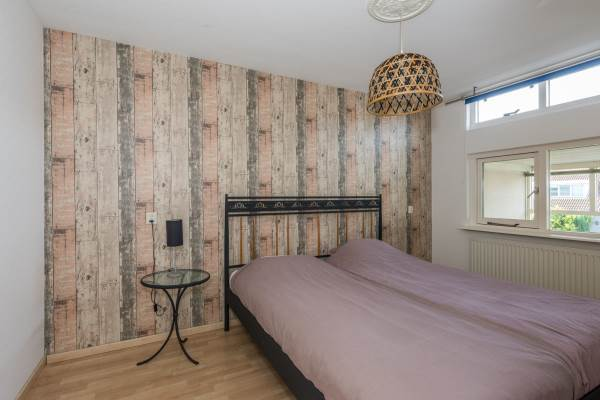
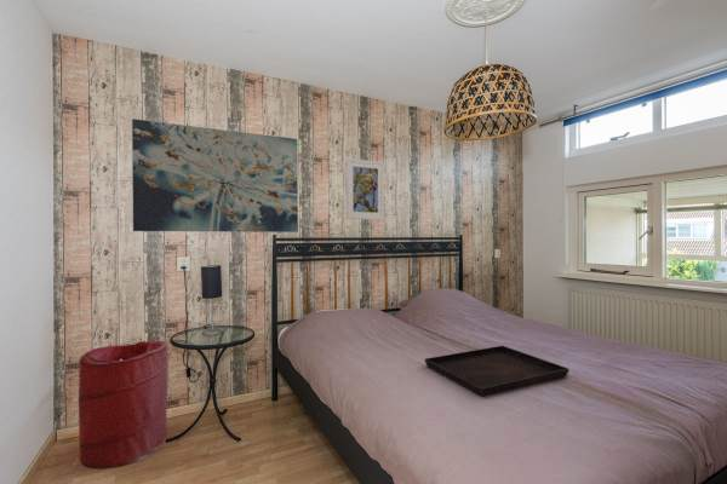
+ laundry hamper [78,340,170,469]
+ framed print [344,157,385,221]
+ serving tray [424,345,569,397]
+ wall art [131,117,299,234]
